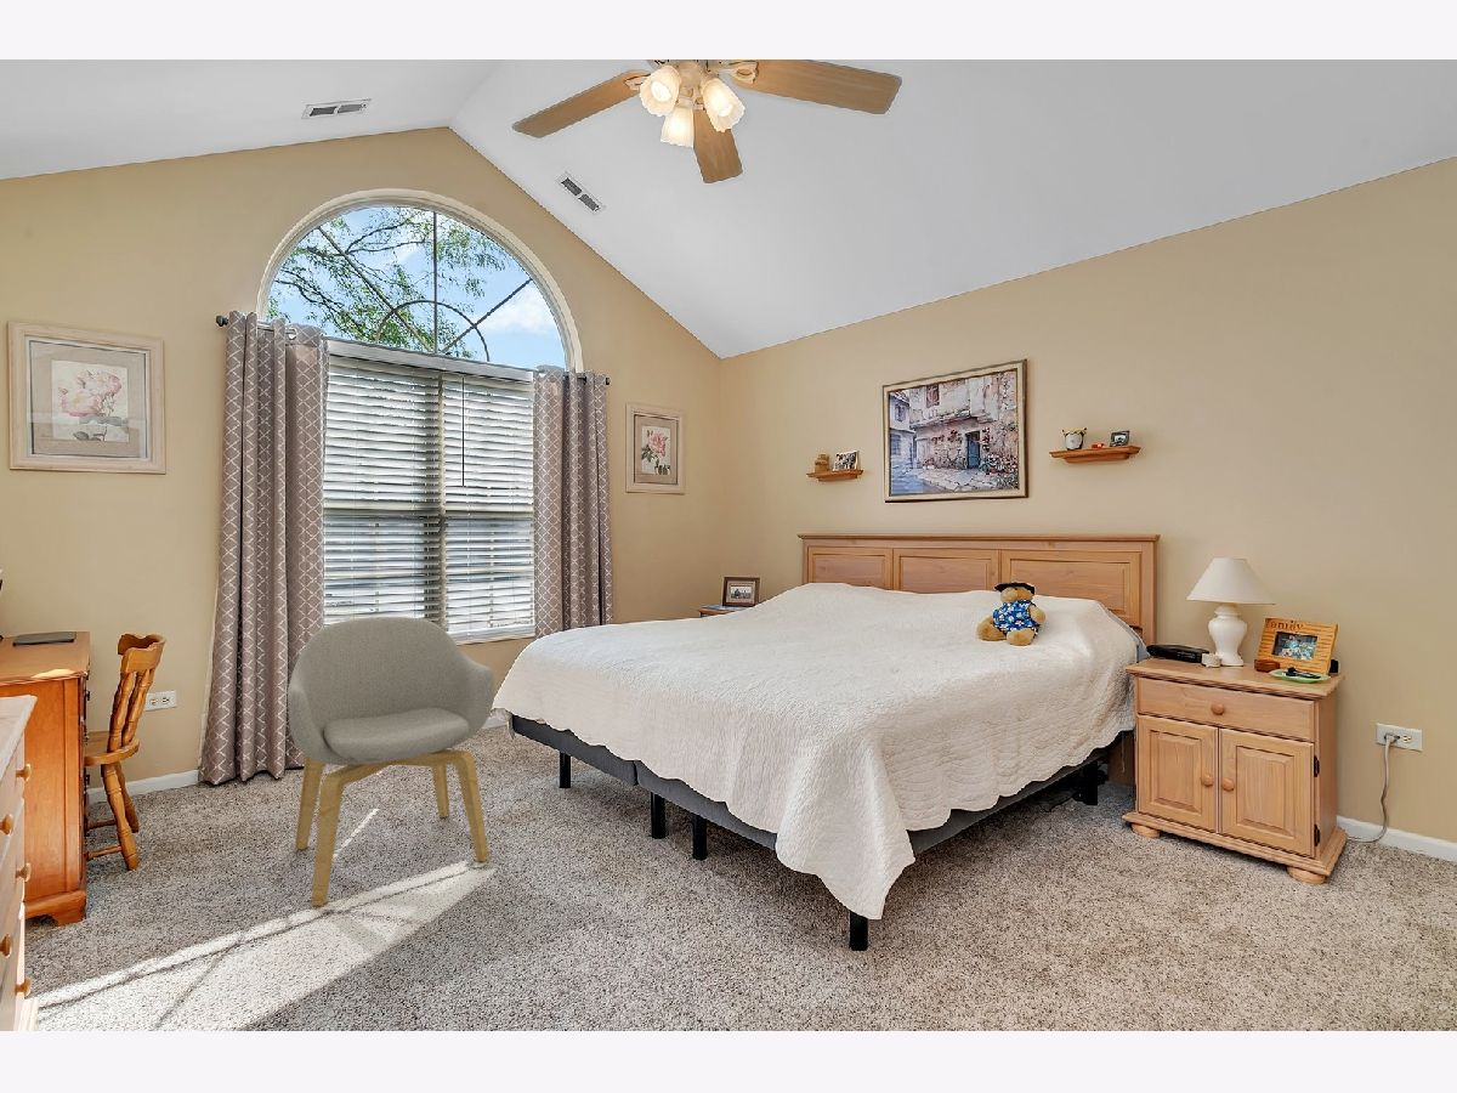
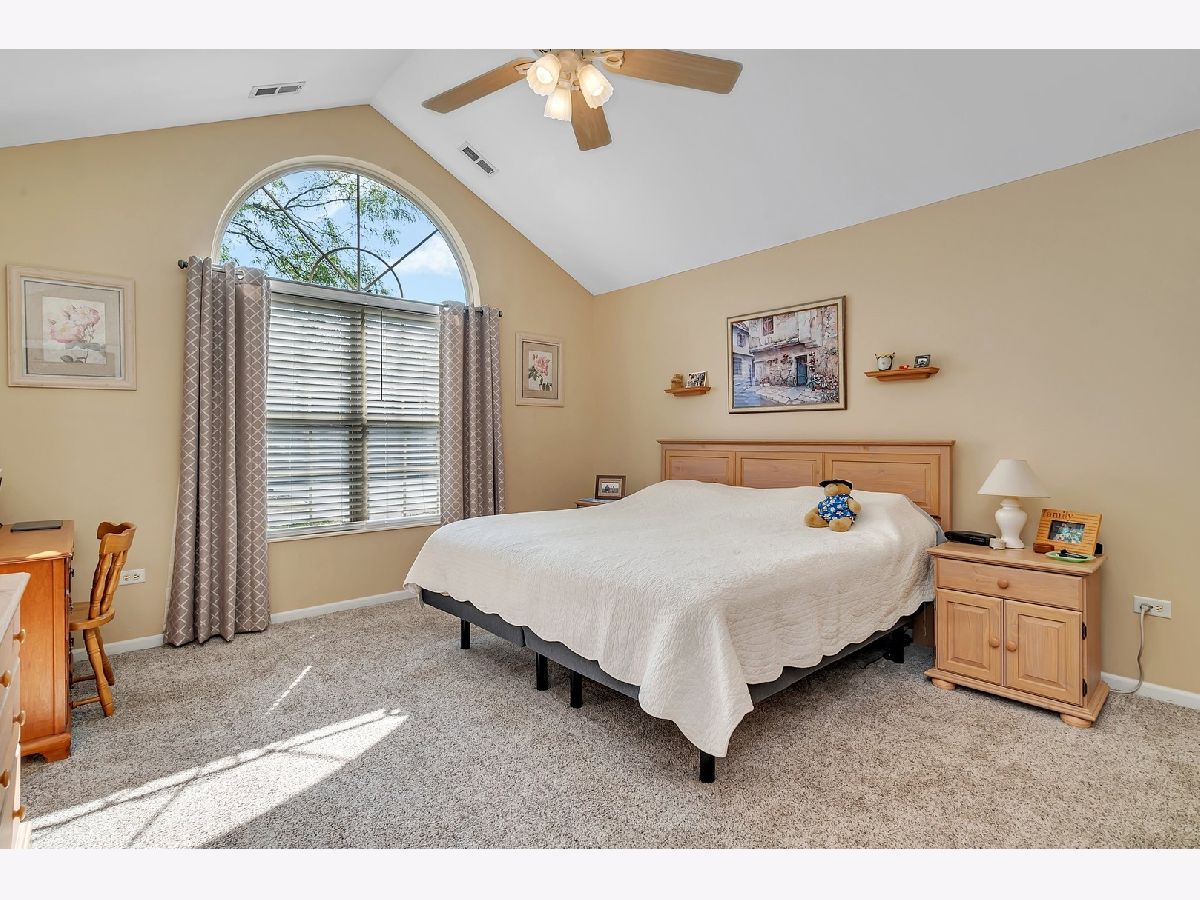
- armchair [287,616,497,907]
